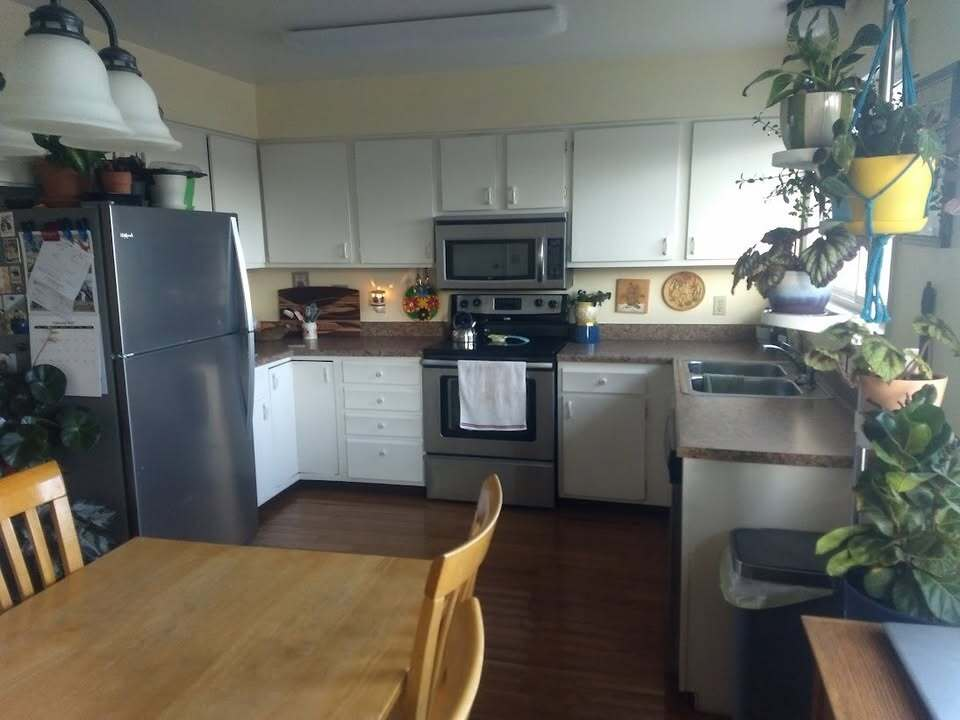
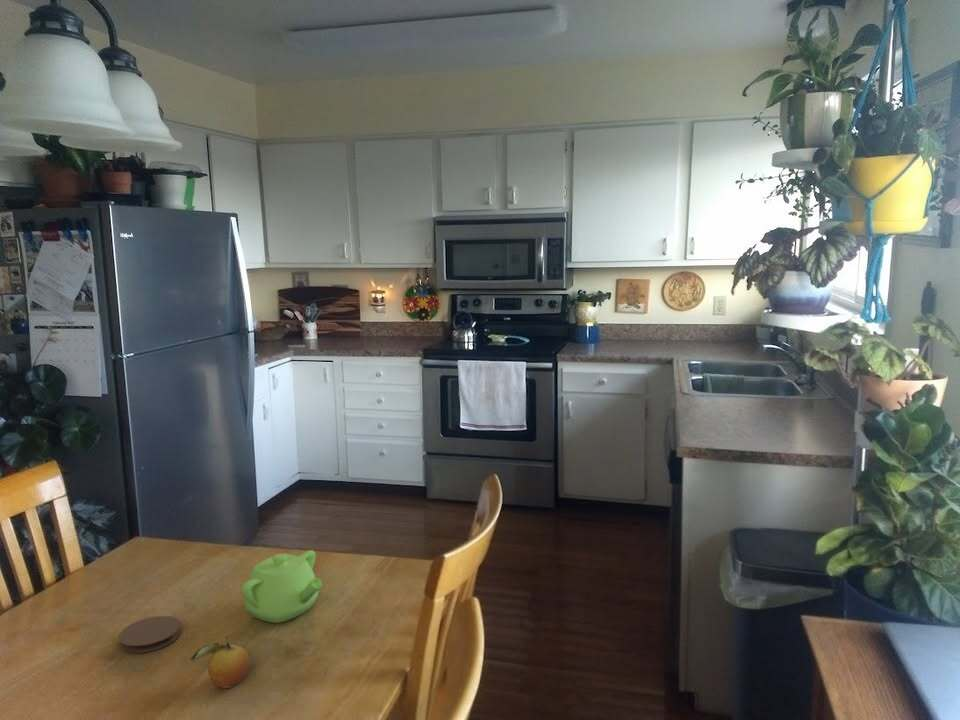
+ teapot [240,549,323,624]
+ fruit [188,634,251,689]
+ coaster [118,615,182,654]
